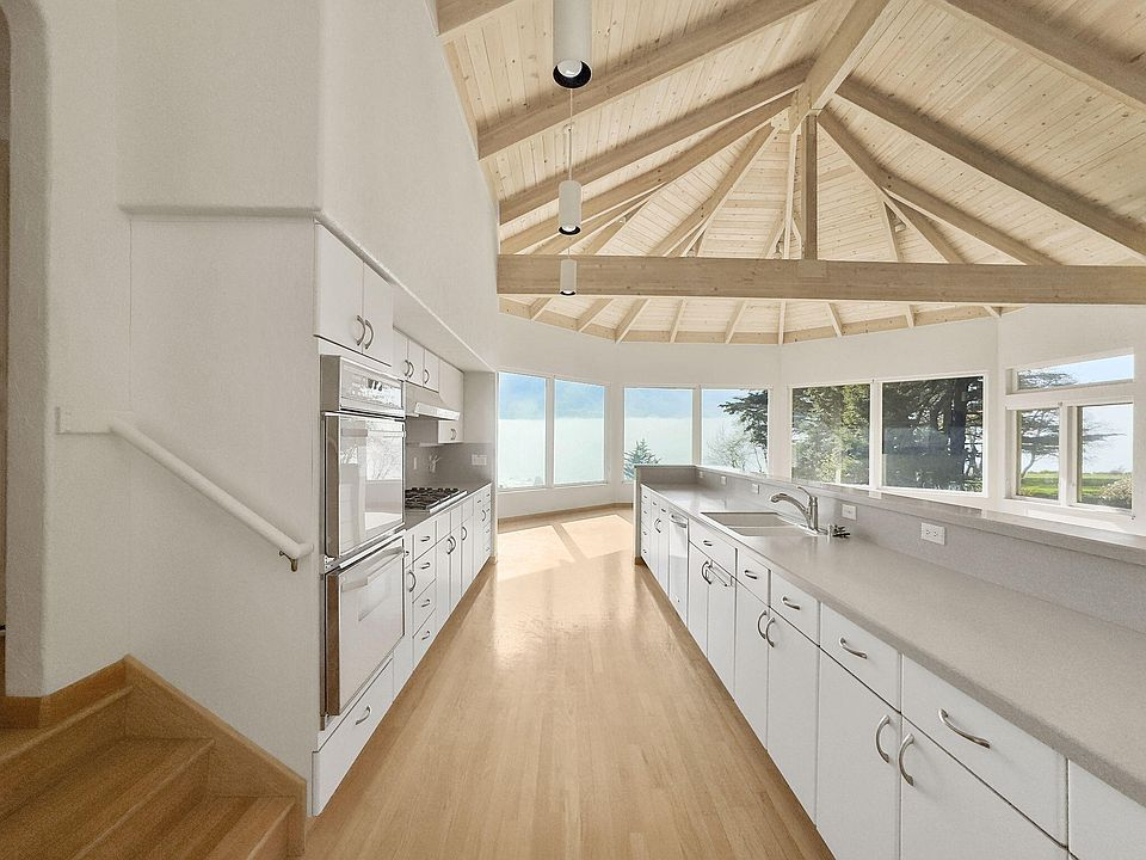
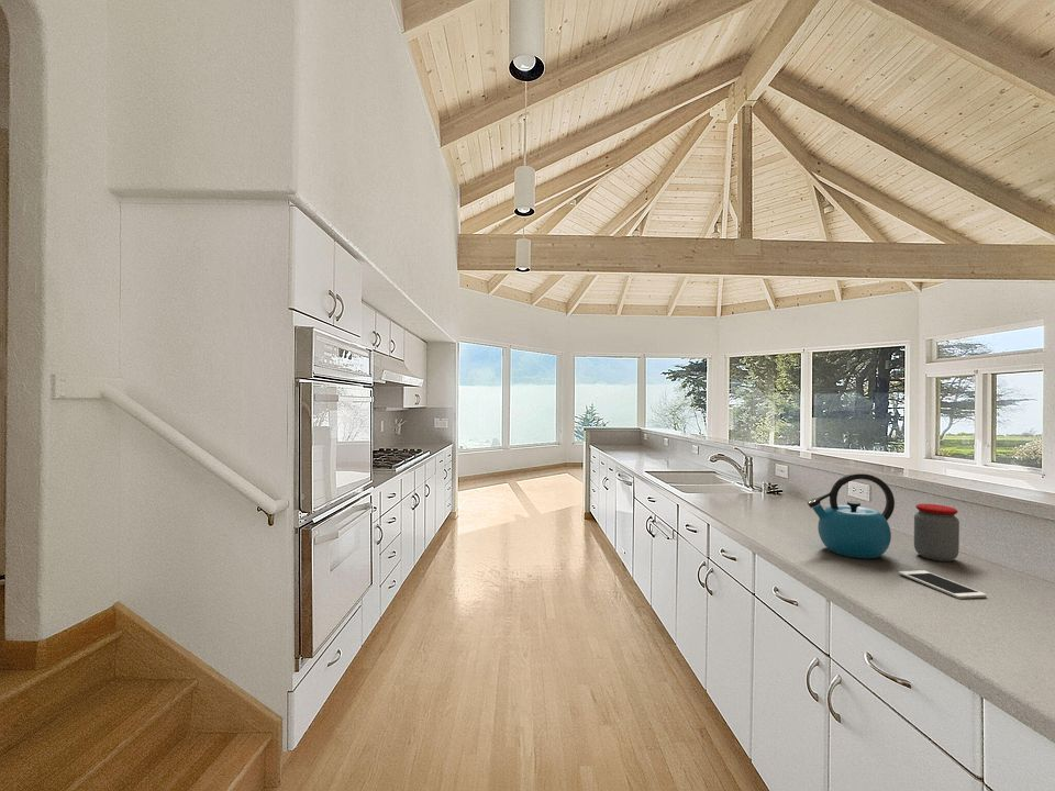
+ jar [913,503,960,562]
+ cell phone [898,569,988,600]
+ kettle [807,472,896,559]
